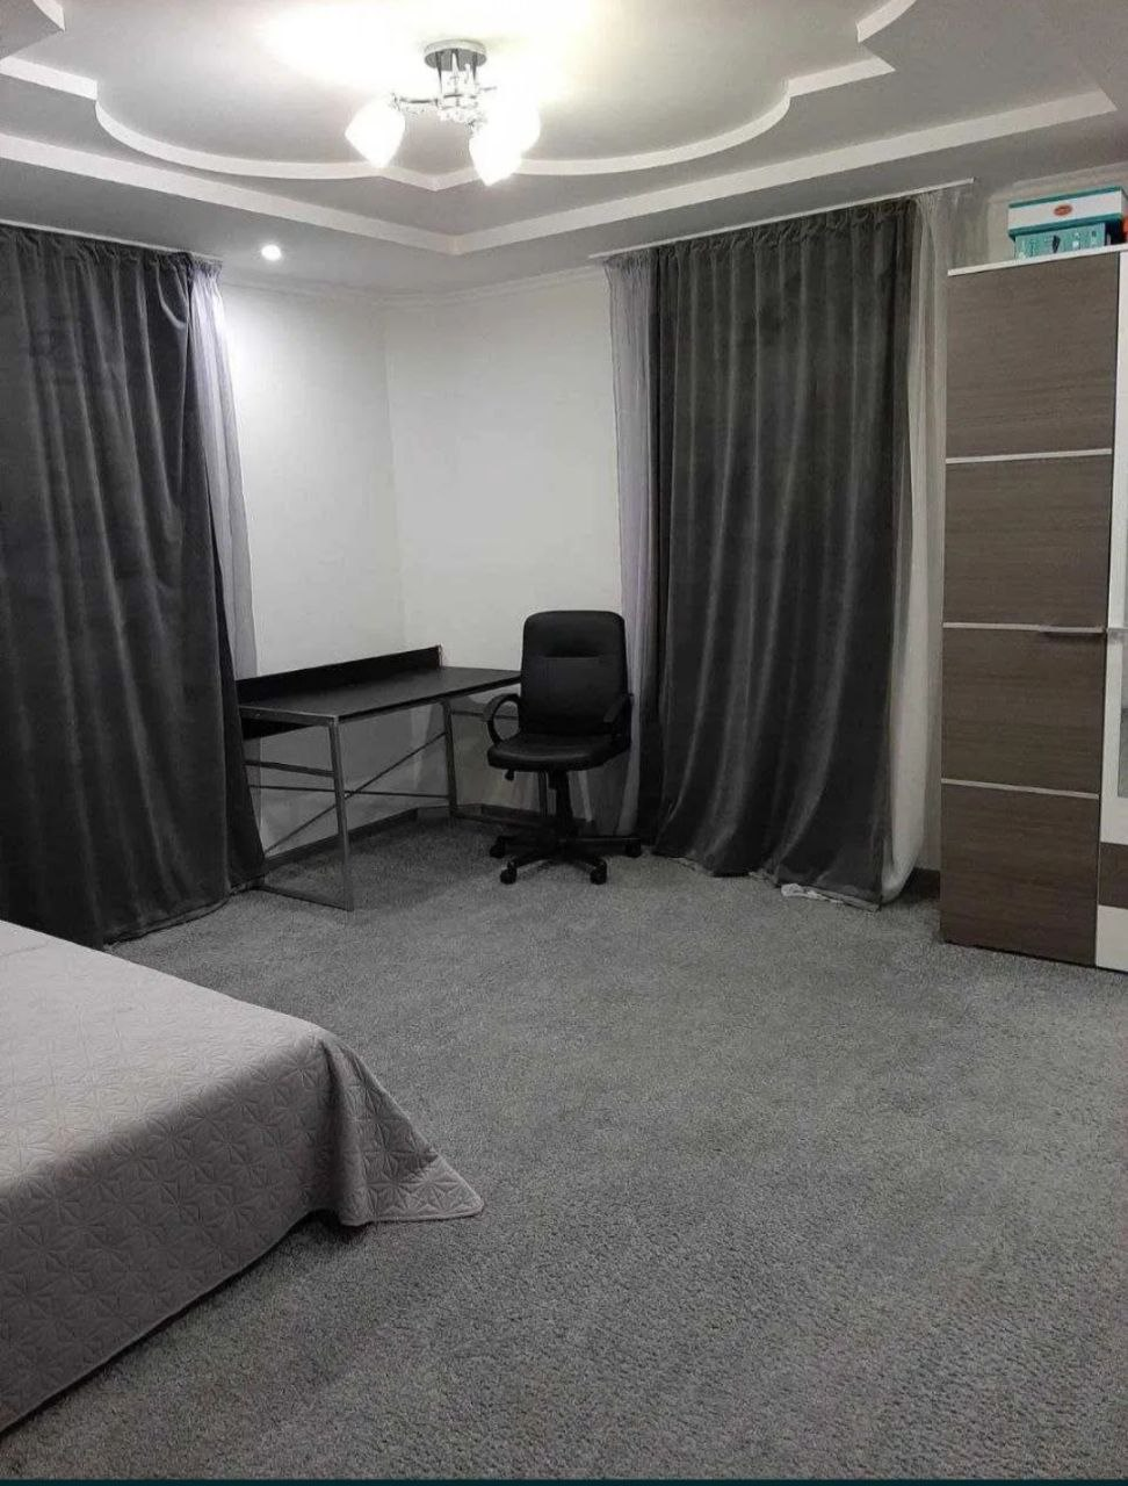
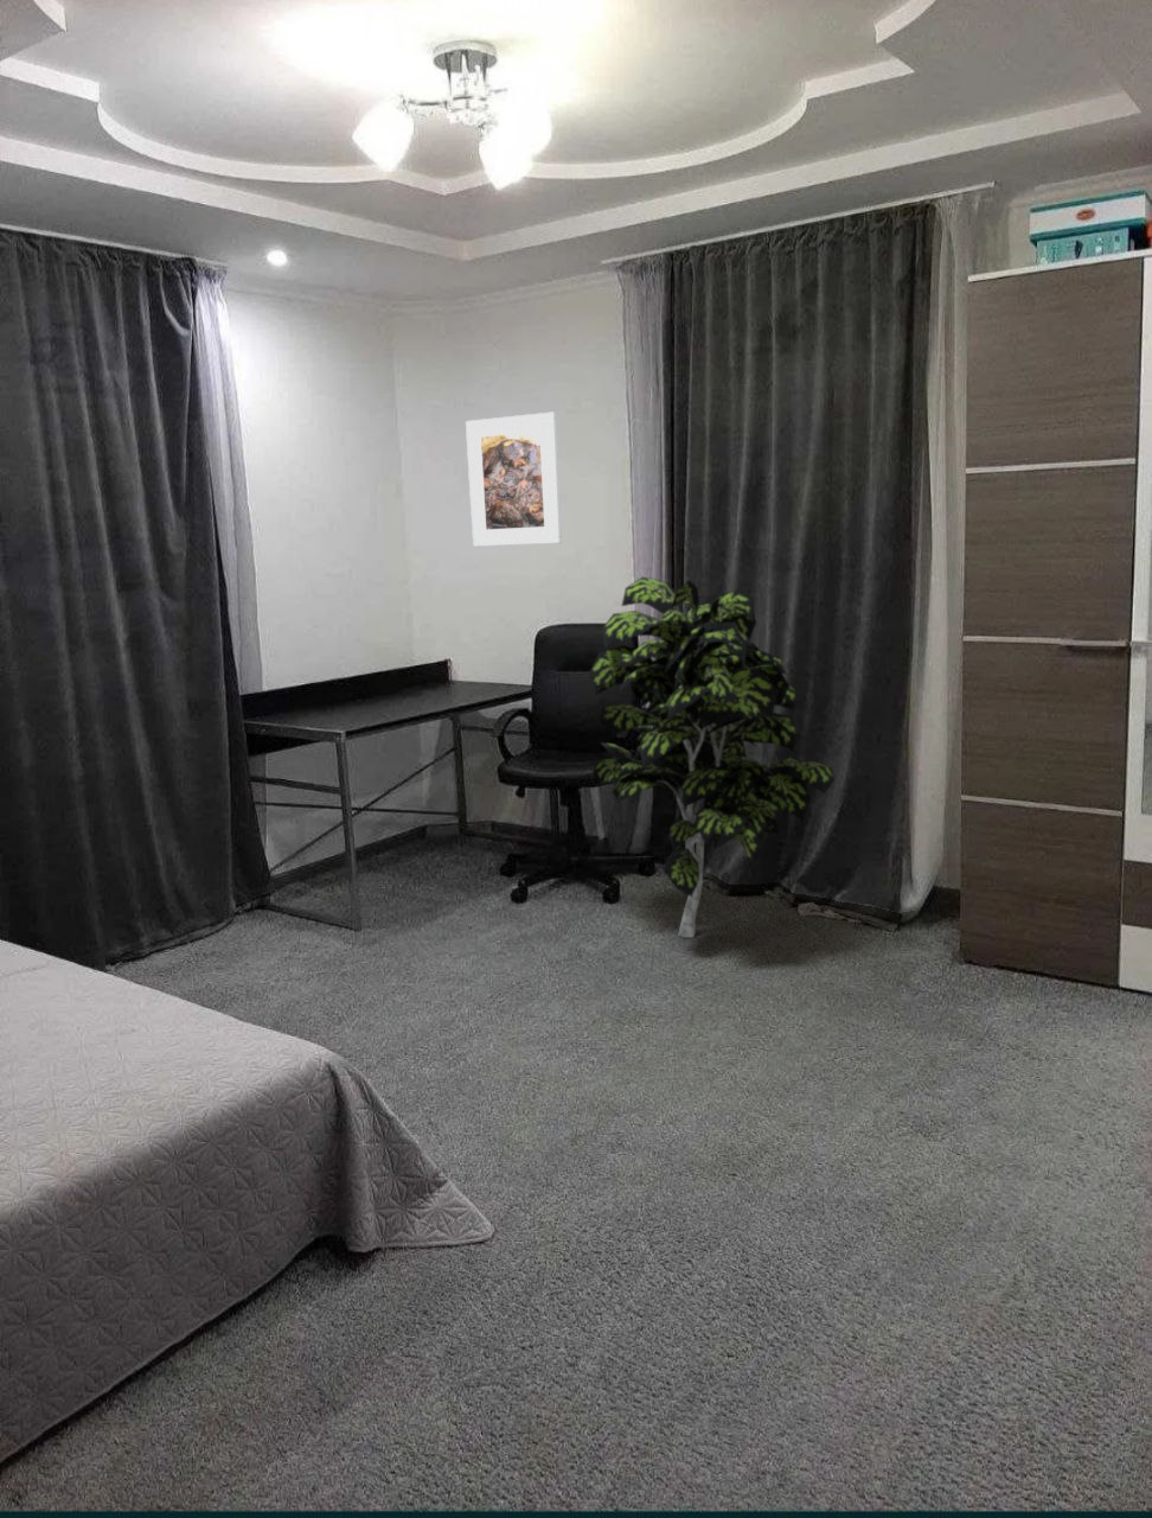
+ indoor plant [588,575,835,939]
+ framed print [465,412,563,548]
